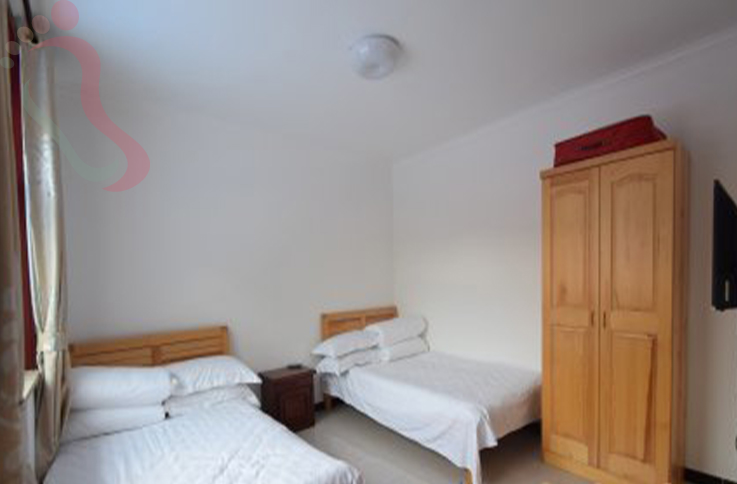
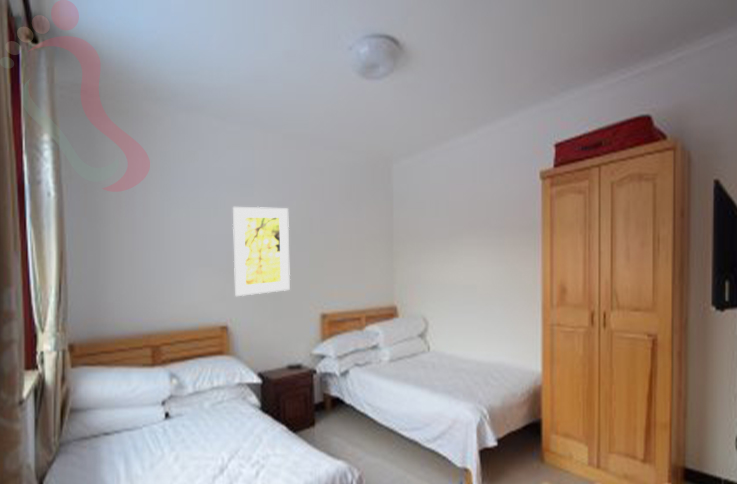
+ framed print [232,206,291,297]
